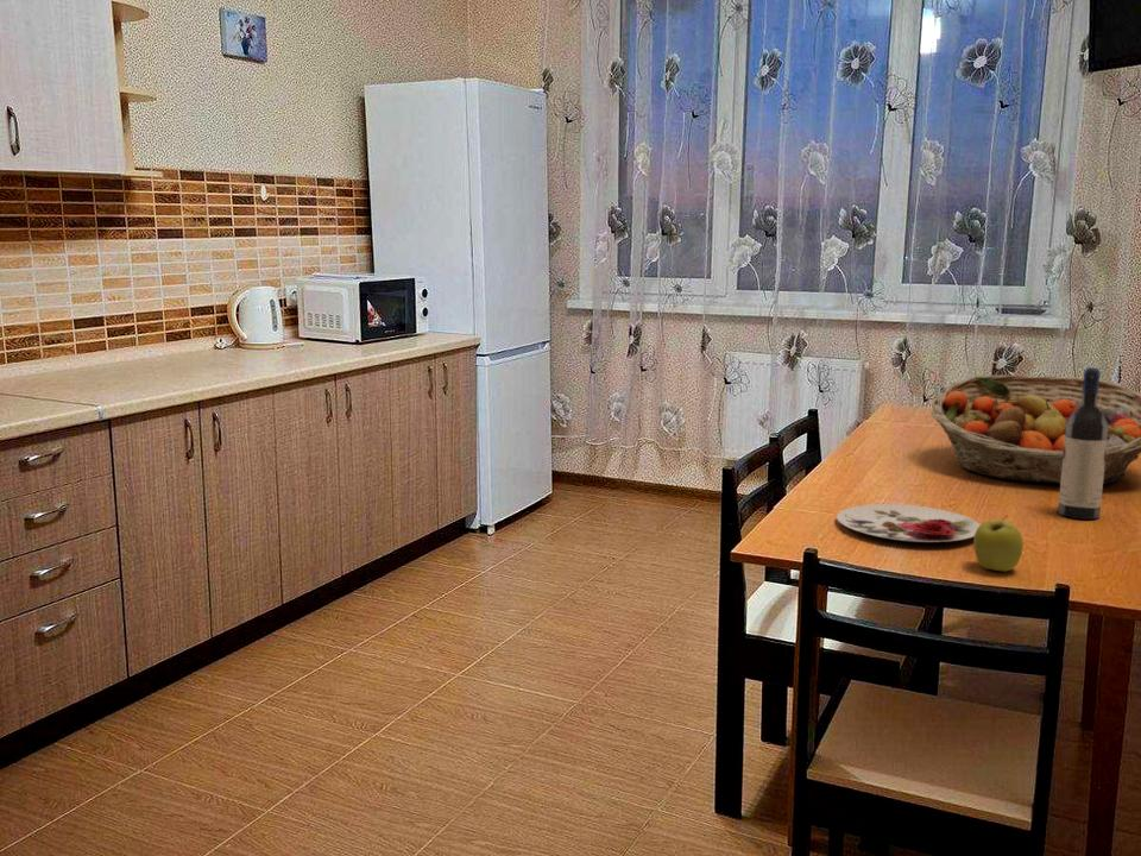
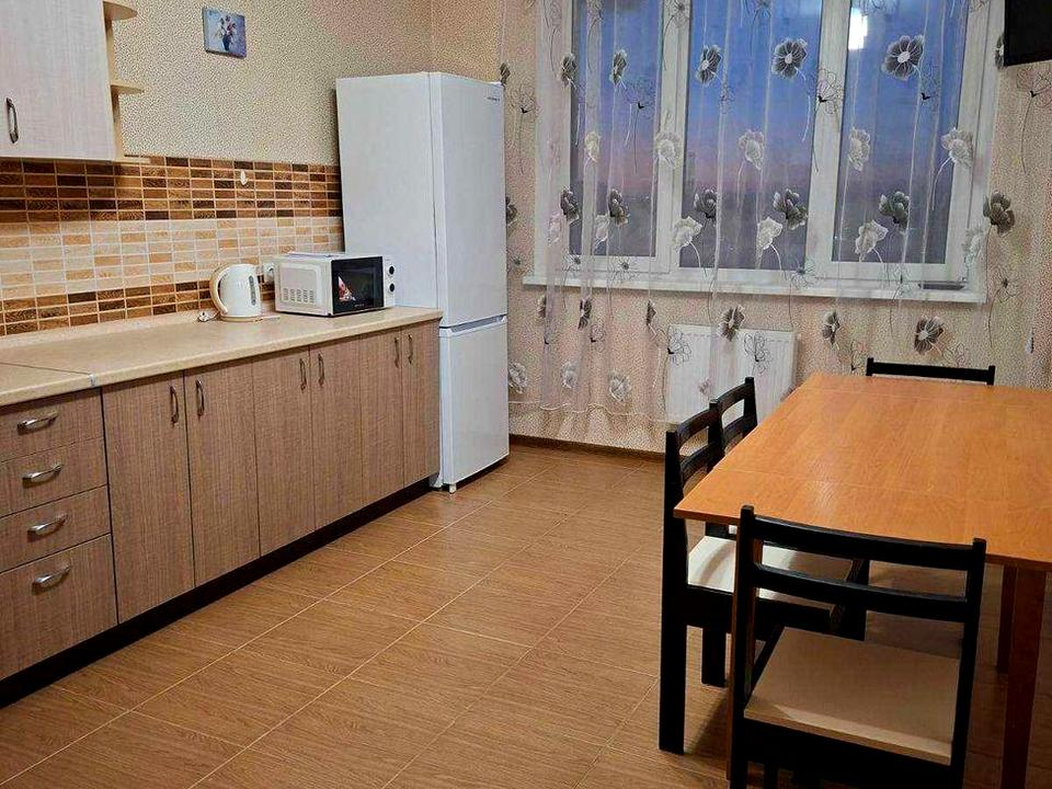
- wine bottle [1057,366,1109,521]
- fruit basket [931,374,1141,485]
- plate [836,503,982,543]
- apple [972,514,1025,573]
